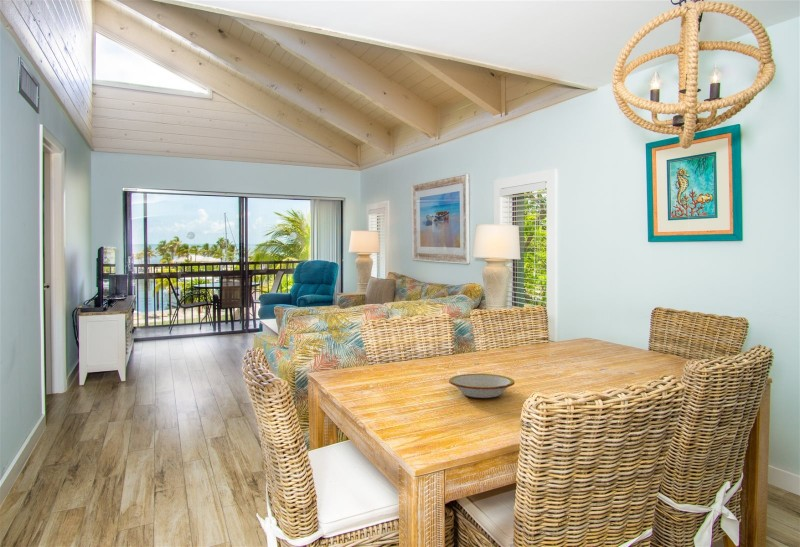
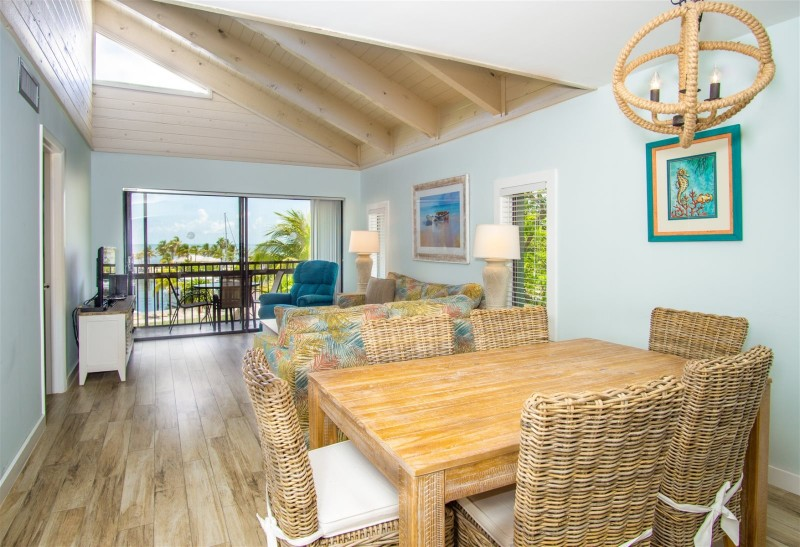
- bowl [448,373,515,399]
